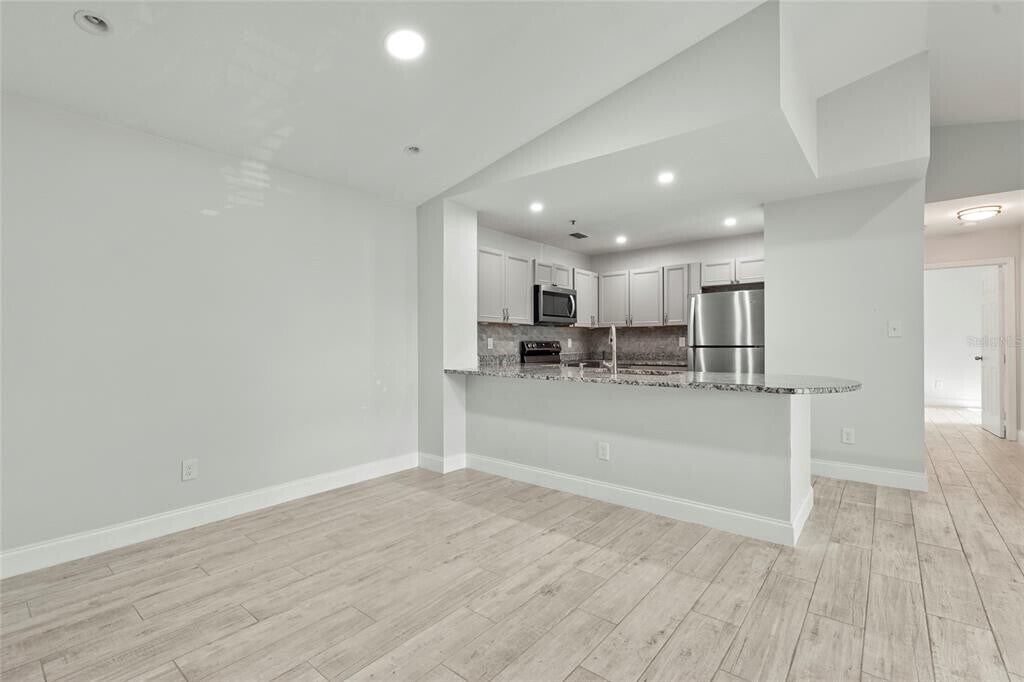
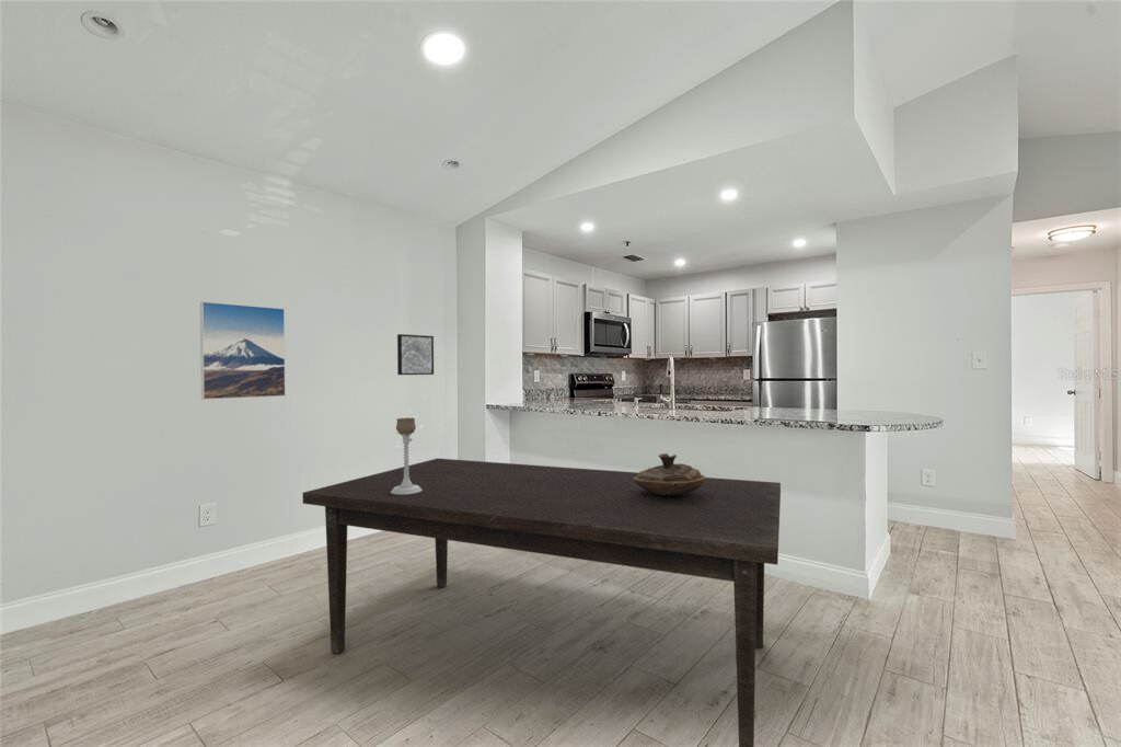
+ decorative bowl [634,452,706,496]
+ wall art [396,333,435,376]
+ dining table [302,458,782,747]
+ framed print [199,300,287,401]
+ candle holder [391,416,423,495]
